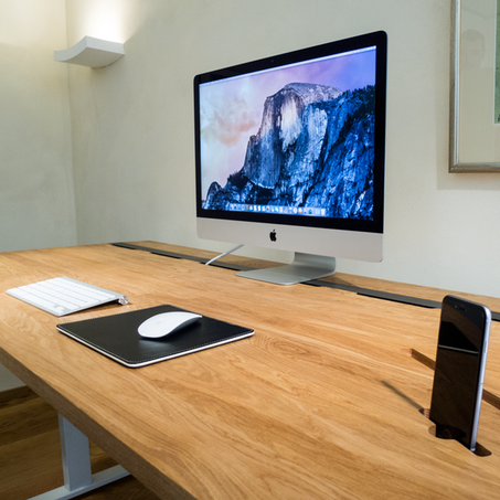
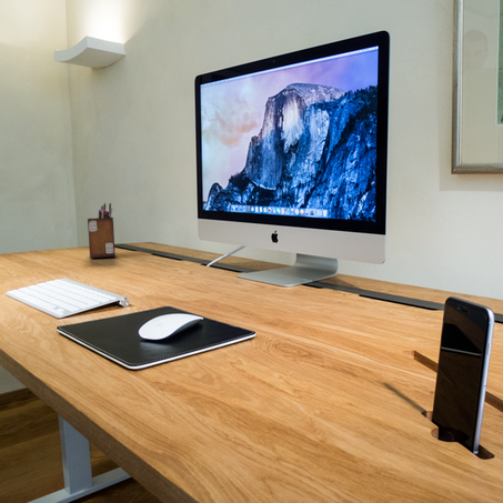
+ desk organizer [87,202,117,259]
